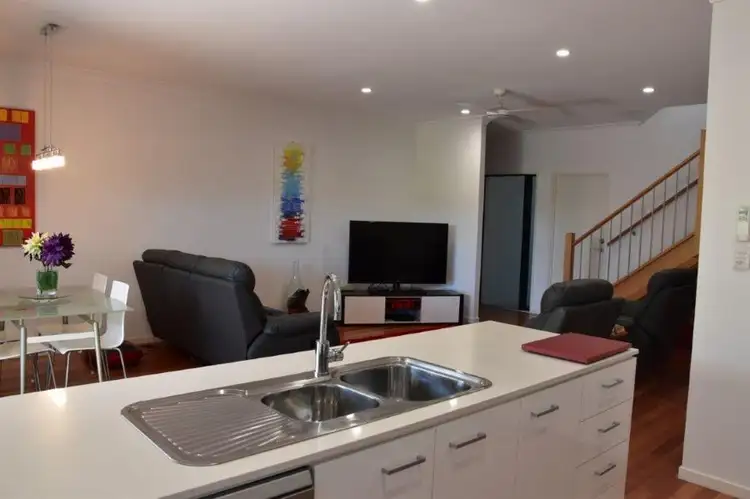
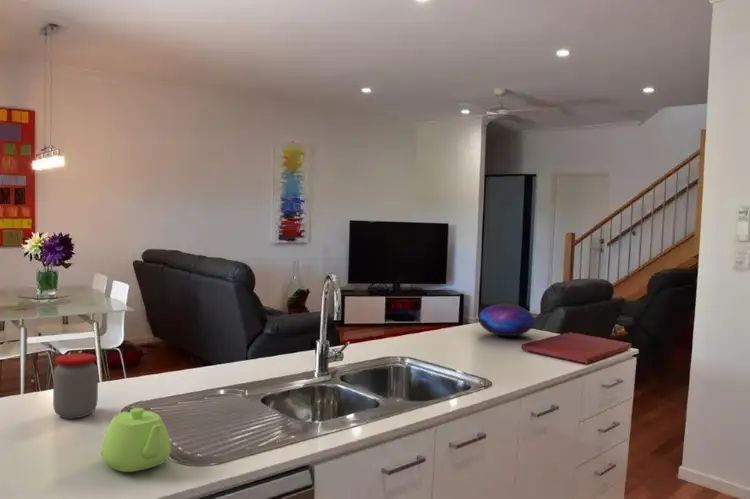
+ decorative orb [478,303,535,337]
+ jar [52,352,99,419]
+ teapot [100,407,172,473]
